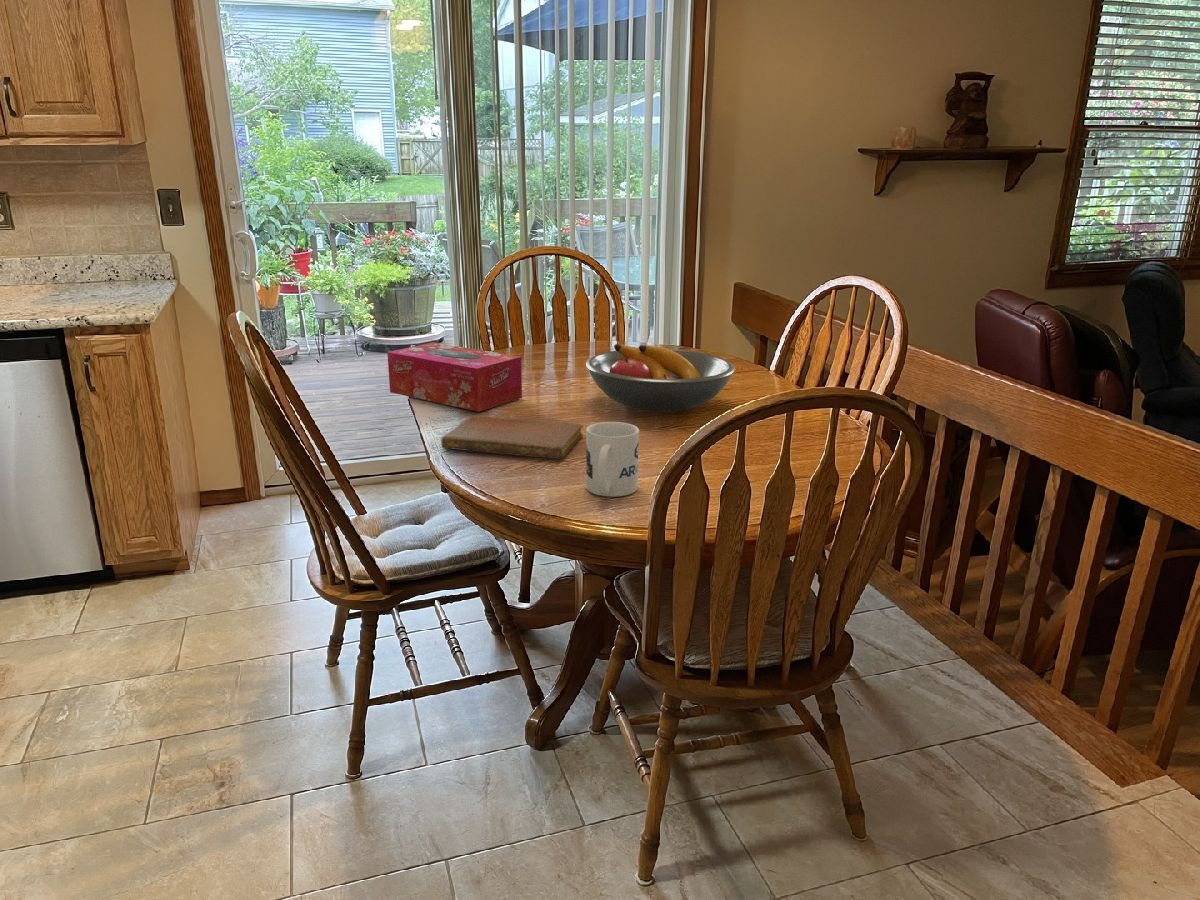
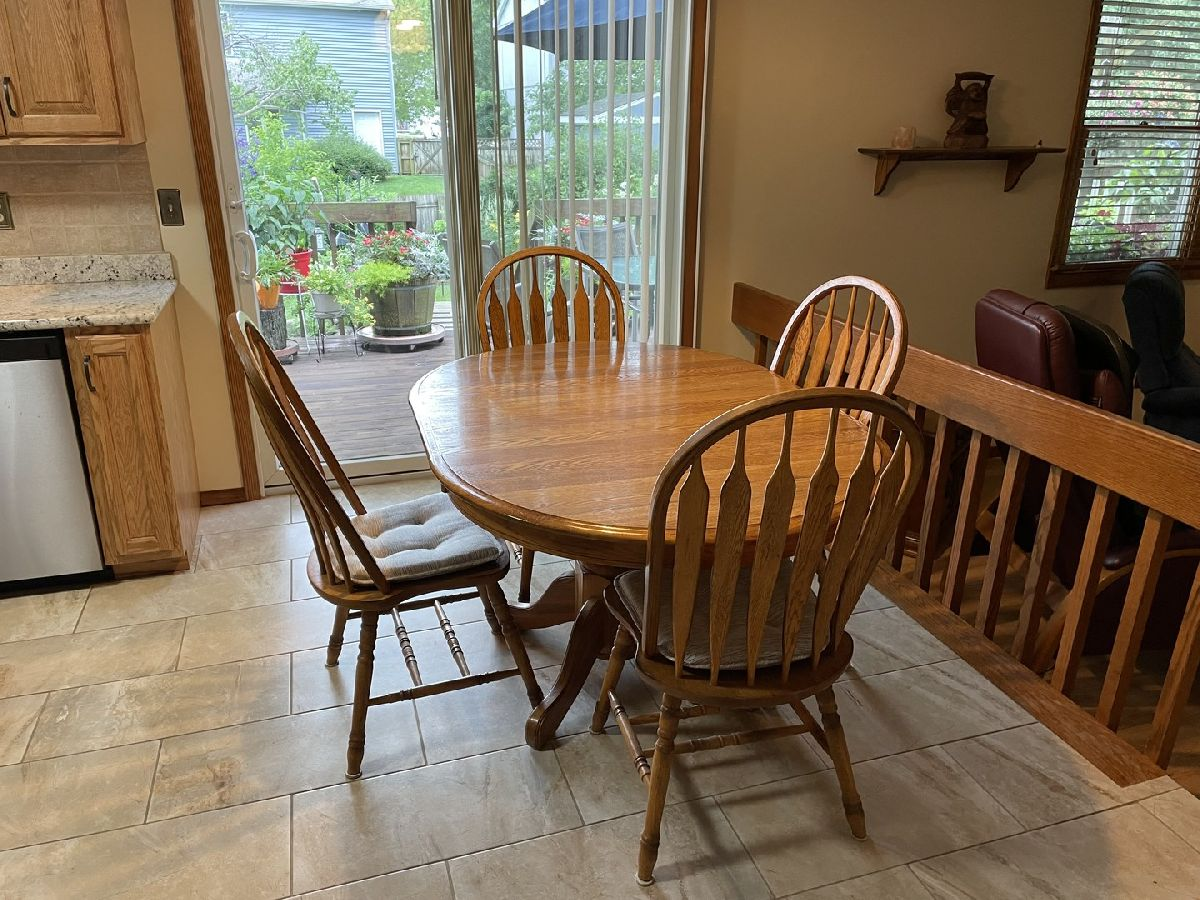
- notebook [440,415,583,460]
- fruit bowl [585,343,736,413]
- mug [585,421,640,498]
- tissue box [386,341,523,413]
